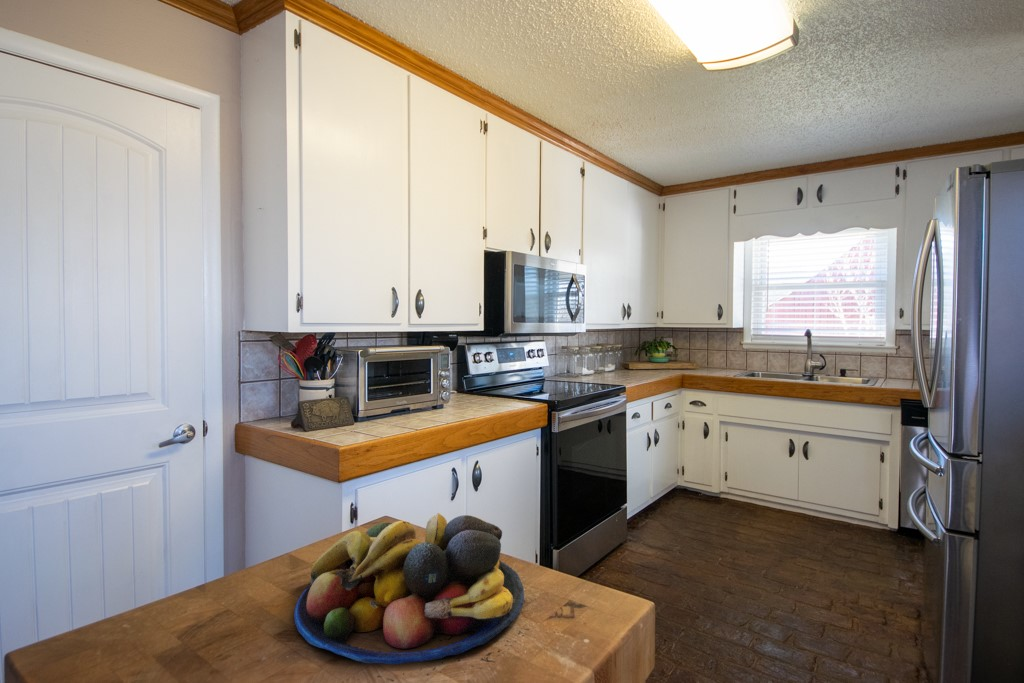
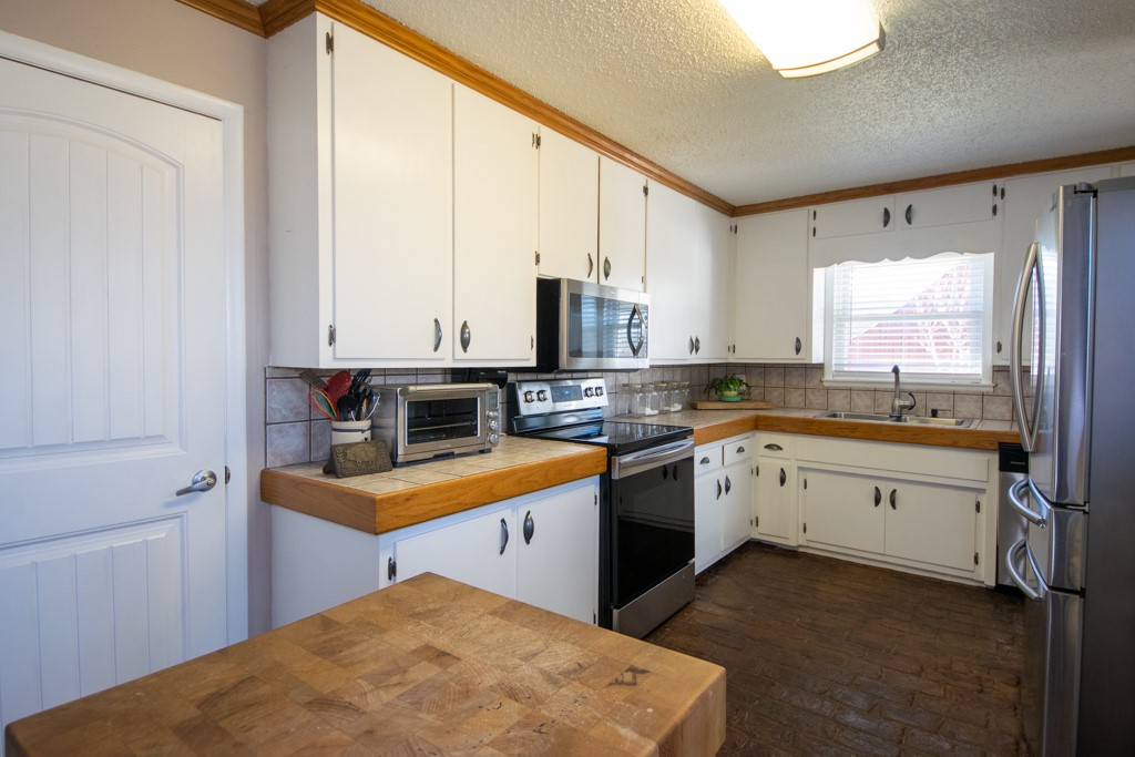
- fruit bowl [293,512,525,665]
